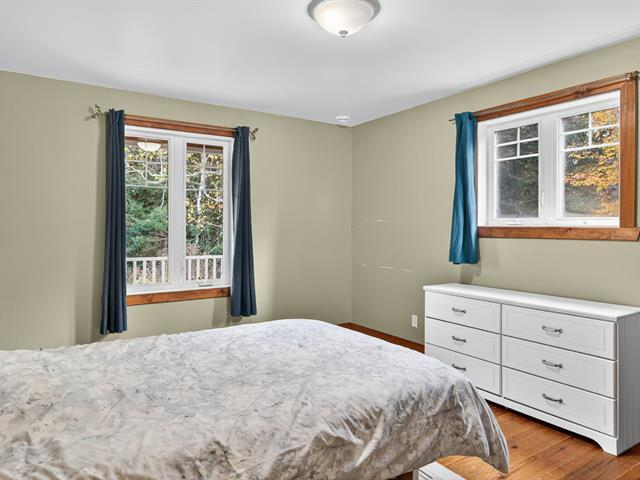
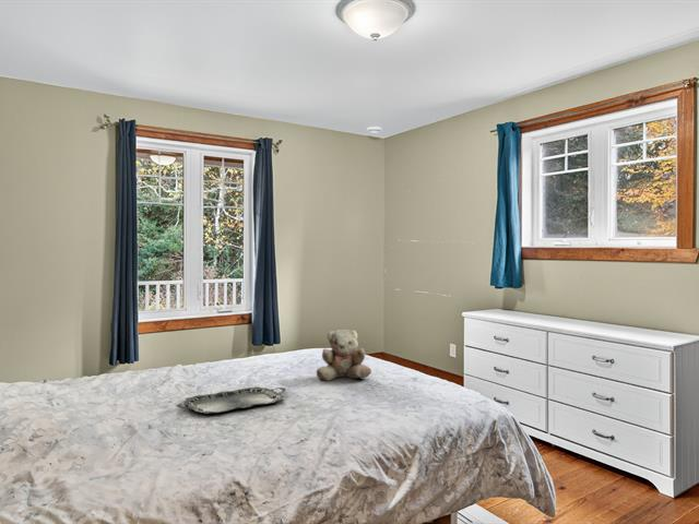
+ serving tray [175,385,286,415]
+ teddy bear [316,329,372,382]
